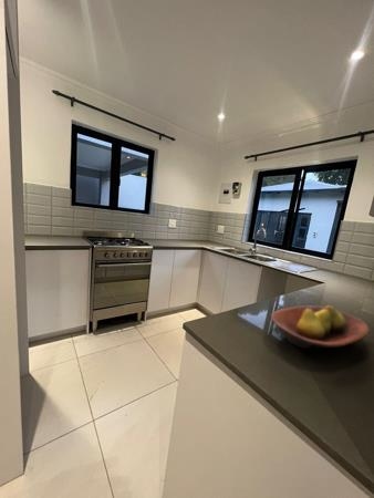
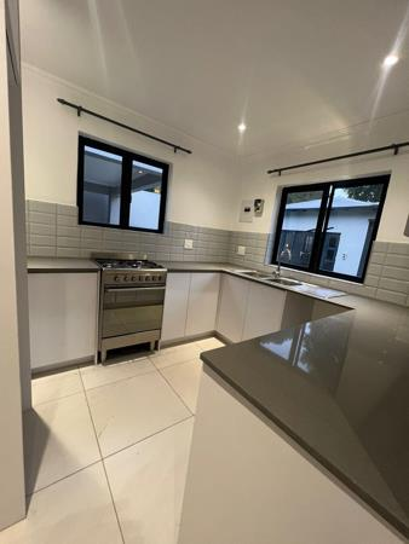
- fruit bowl [270,304,371,350]
